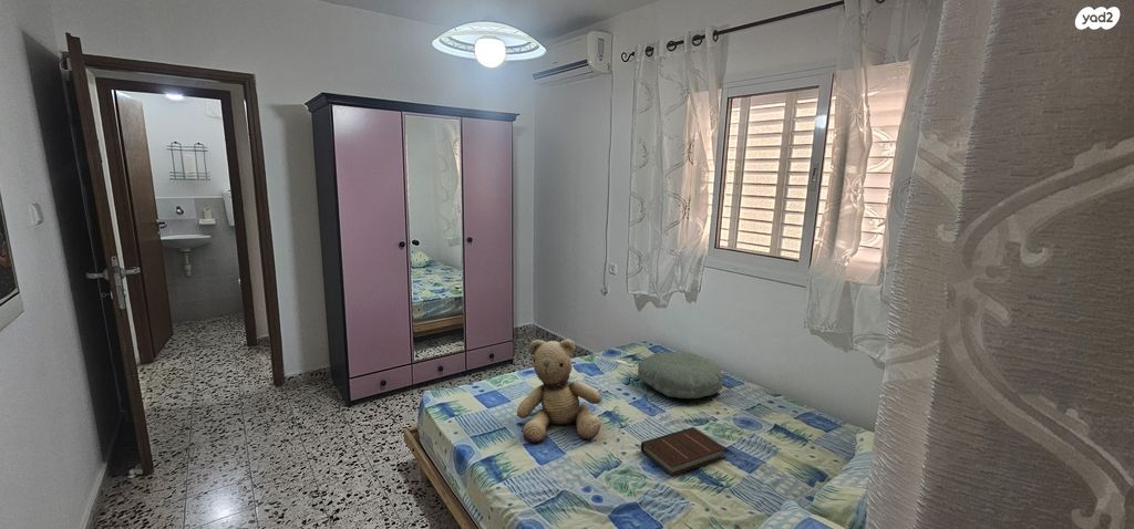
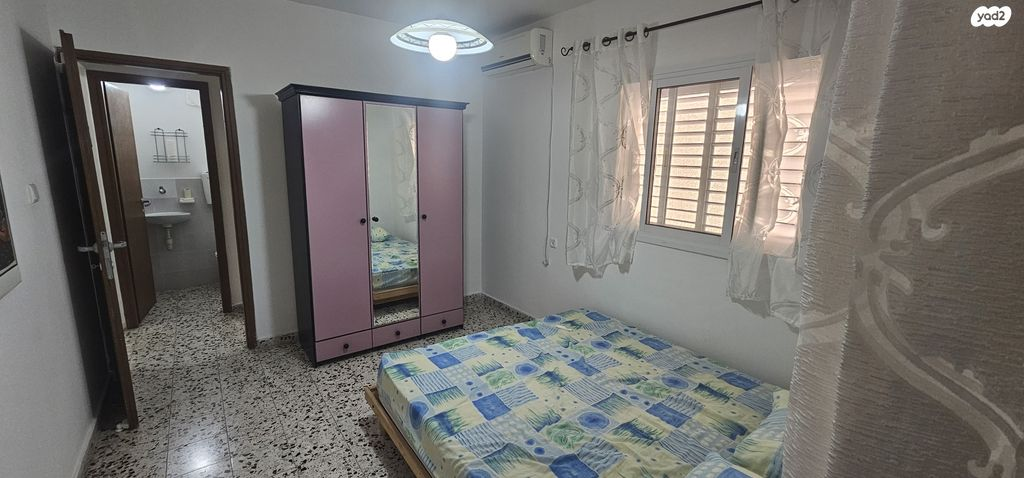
- pillow [637,351,724,400]
- book [640,426,728,477]
- teddy bear [516,338,602,444]
